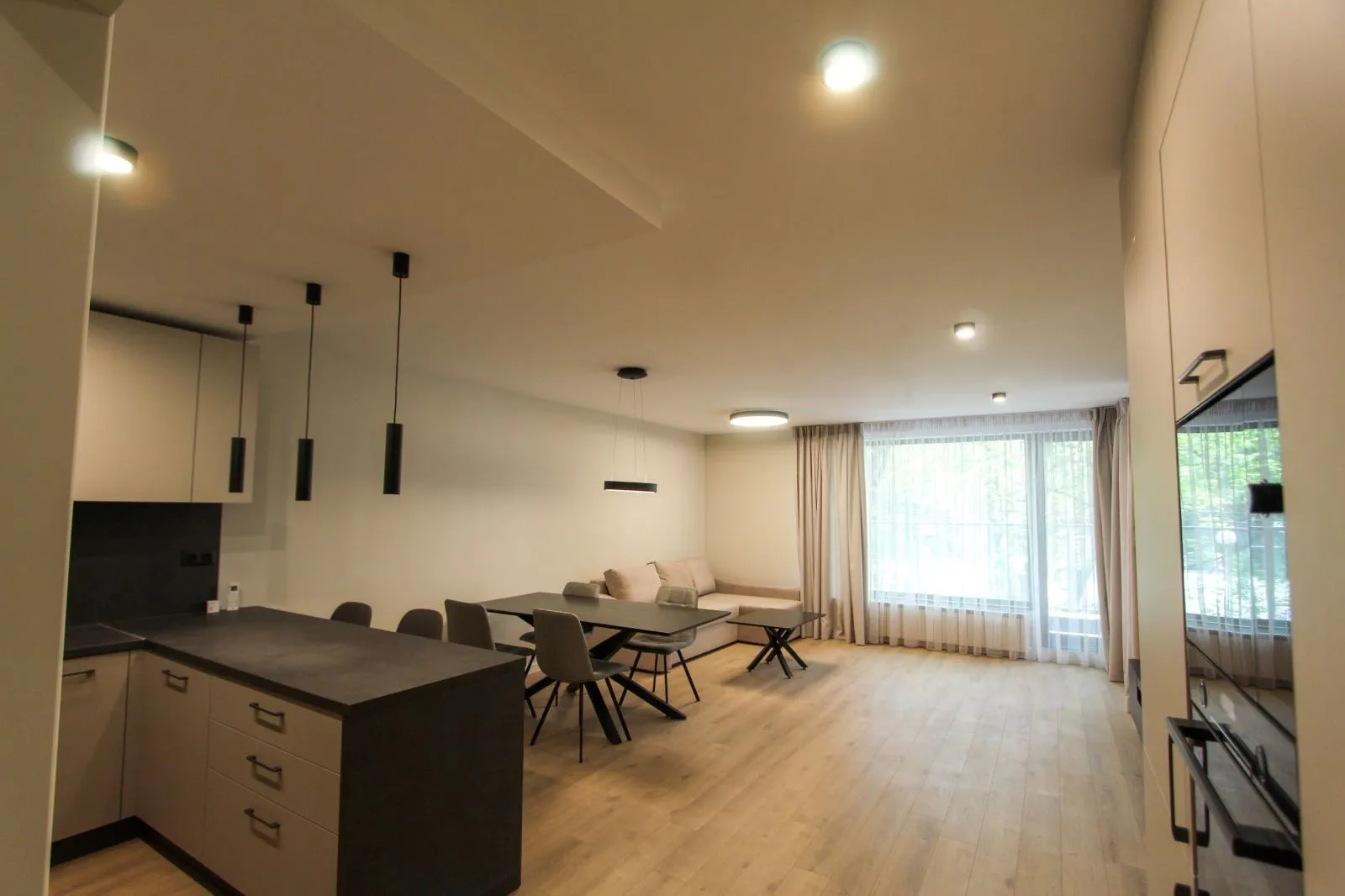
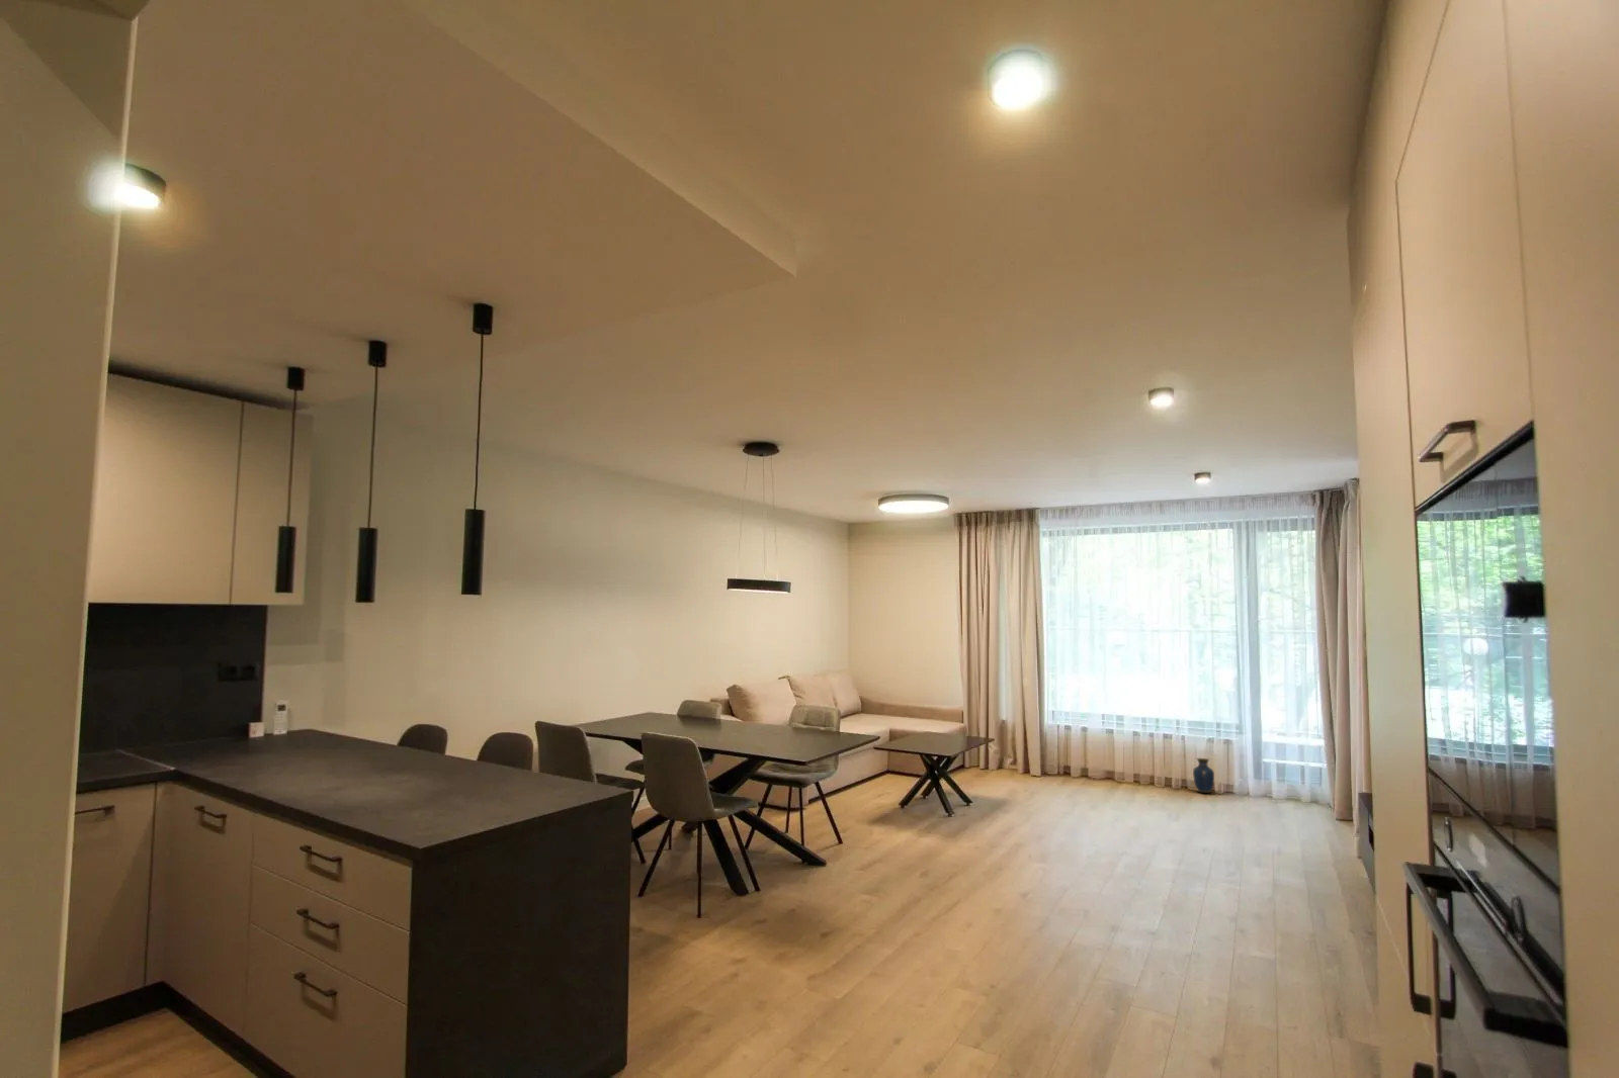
+ vase [1192,758,1216,794]
